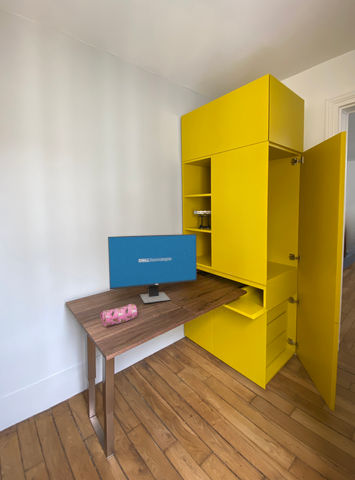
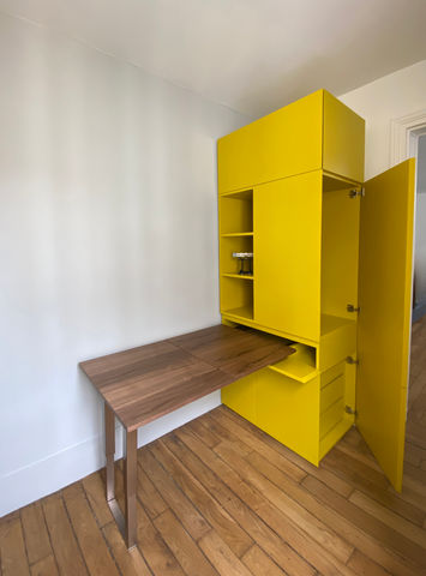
- computer monitor [107,233,198,305]
- pencil case [99,303,138,327]
